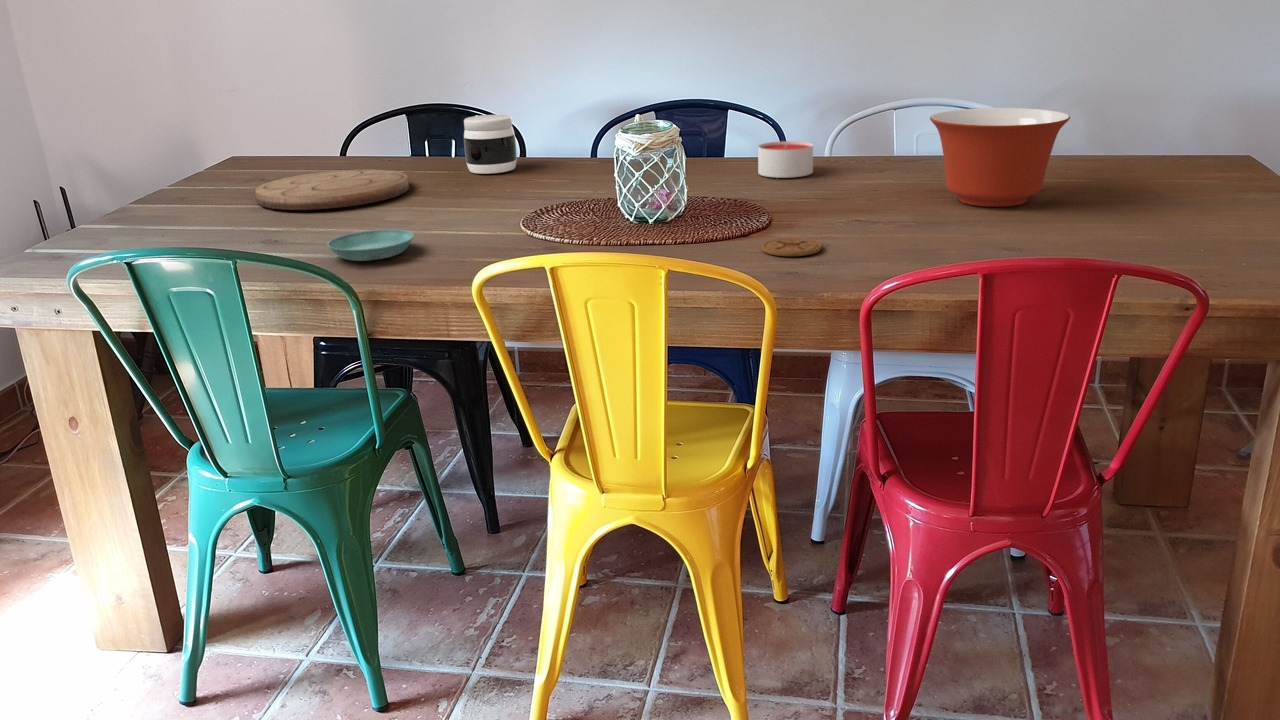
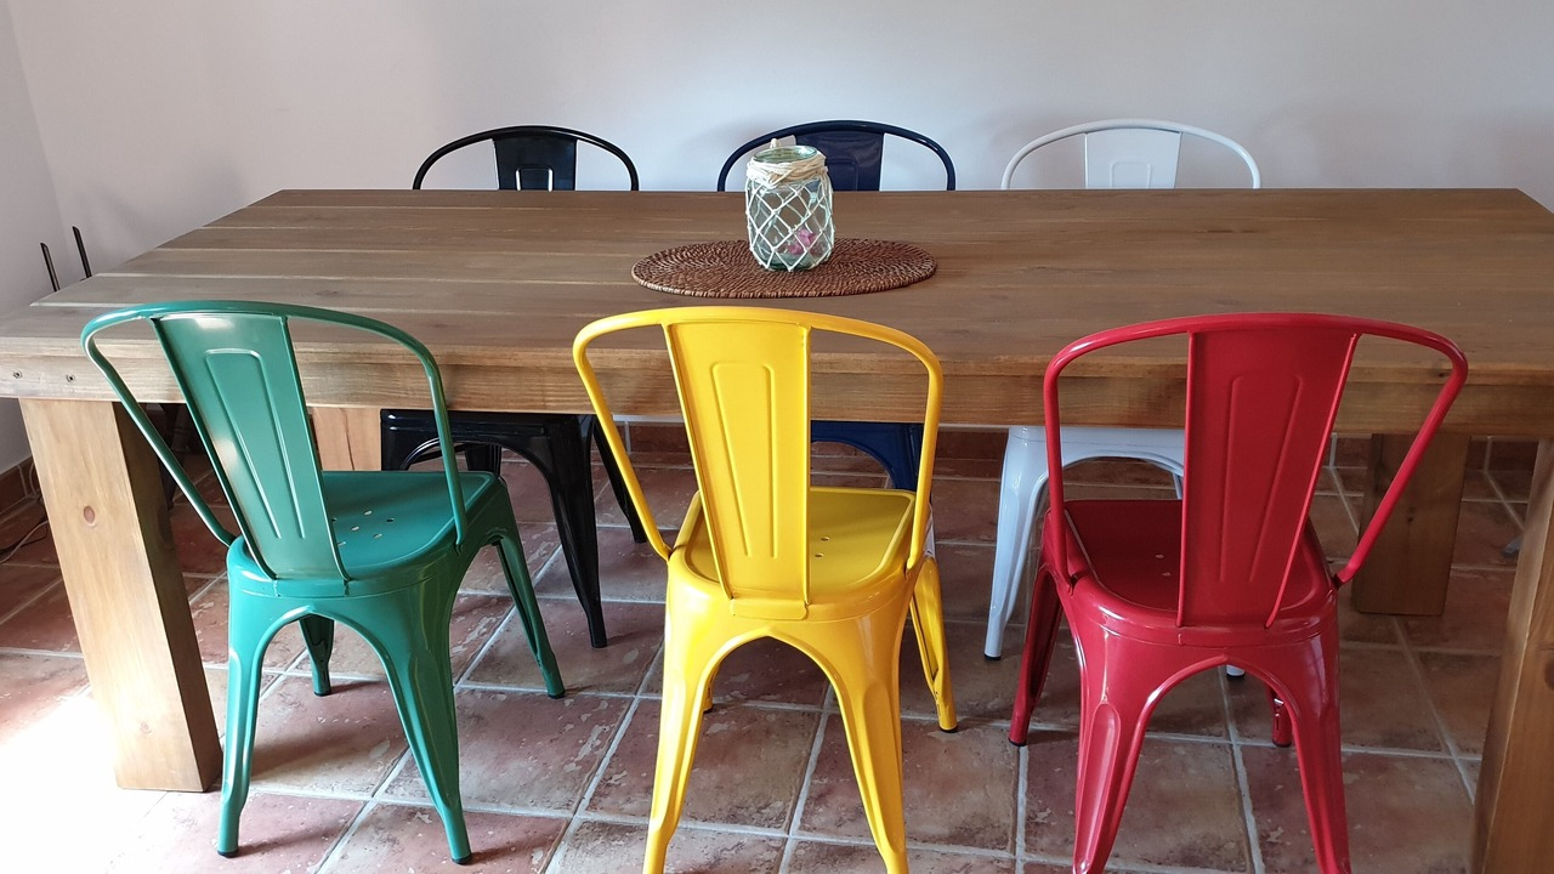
- saucer [326,228,415,262]
- coaster [761,237,823,257]
- jar [463,114,518,175]
- cutting board [254,169,410,211]
- mixing bowl [929,107,1071,207]
- candle [757,140,814,179]
